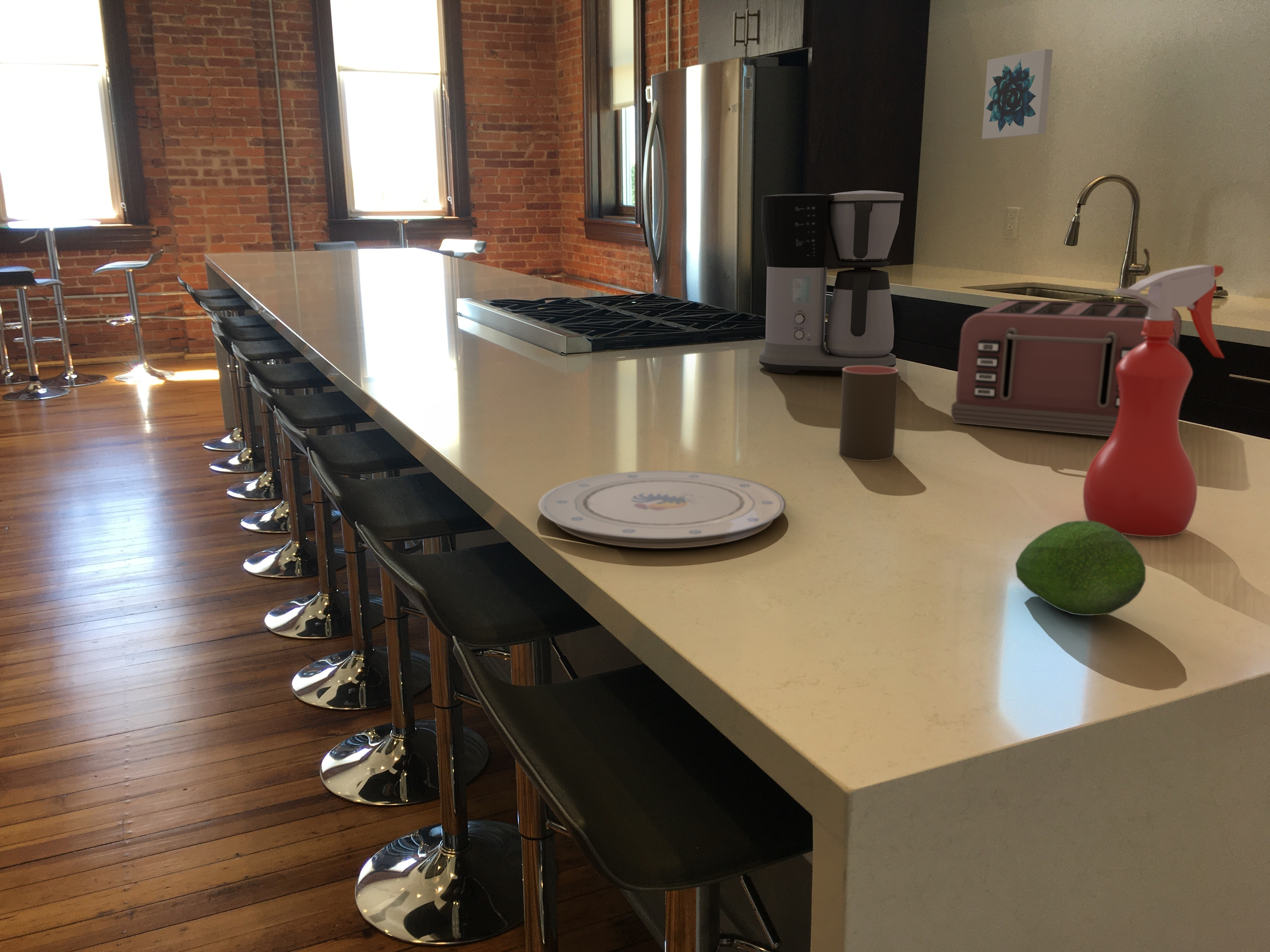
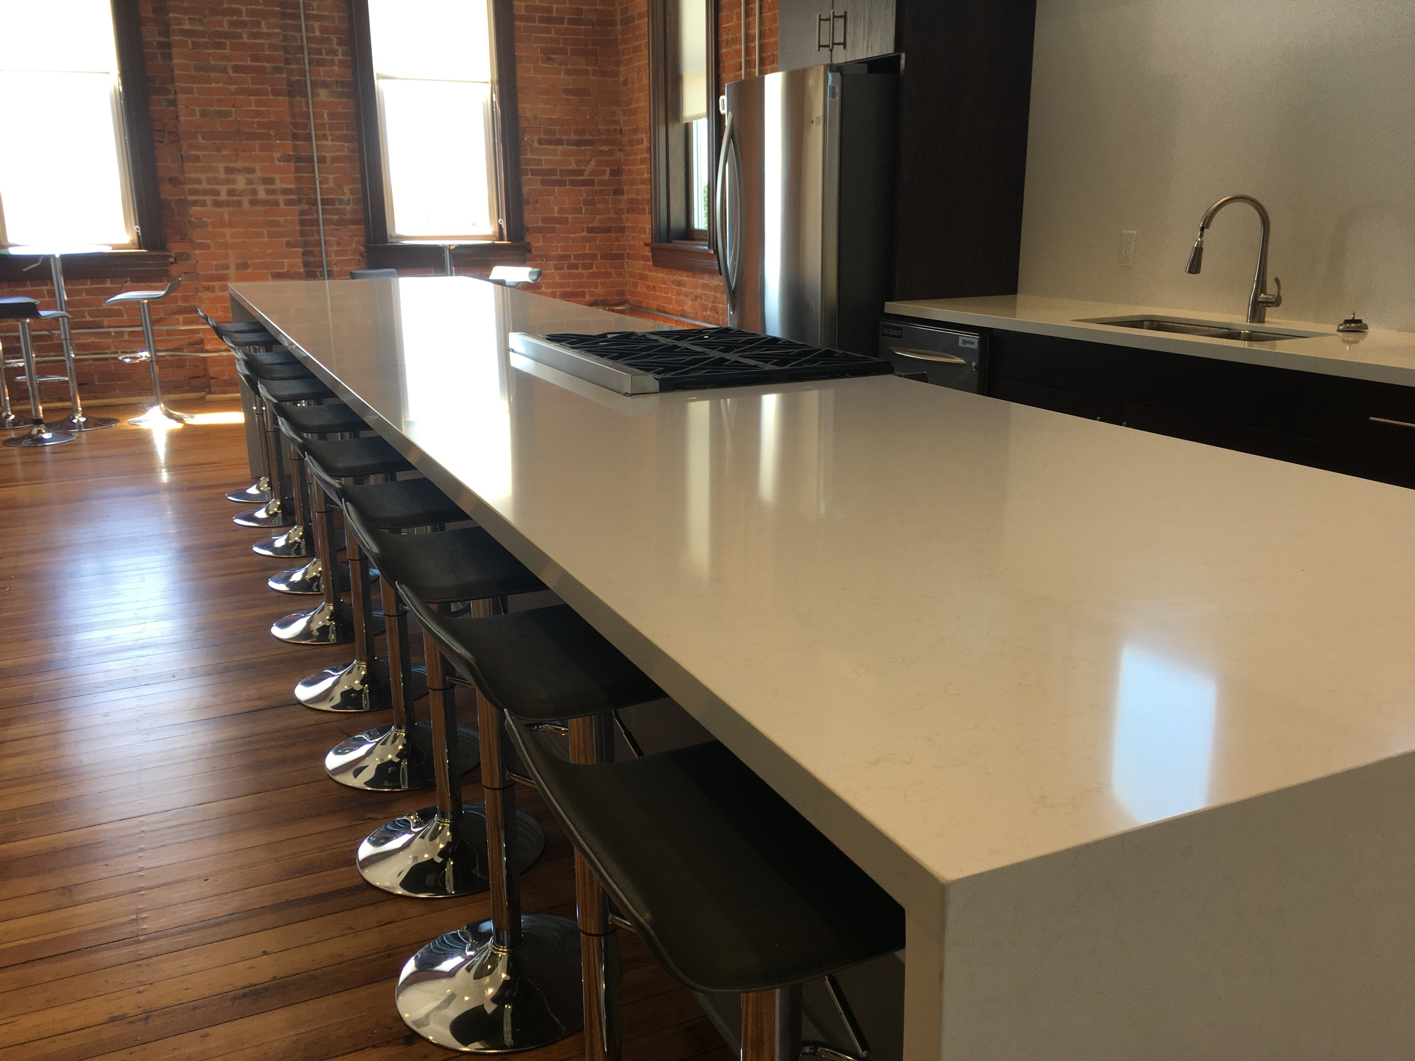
- wall art [981,49,1053,139]
- spray bottle [1083,264,1225,537]
- plate [538,470,786,549]
- toaster [951,299,1182,437]
- cup [839,366,899,462]
- fruit [1015,520,1146,616]
- coffee maker [758,190,904,374]
